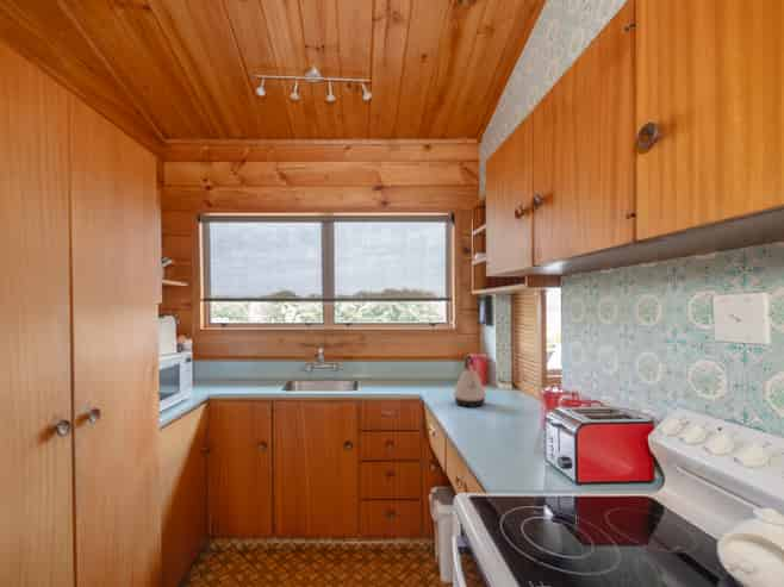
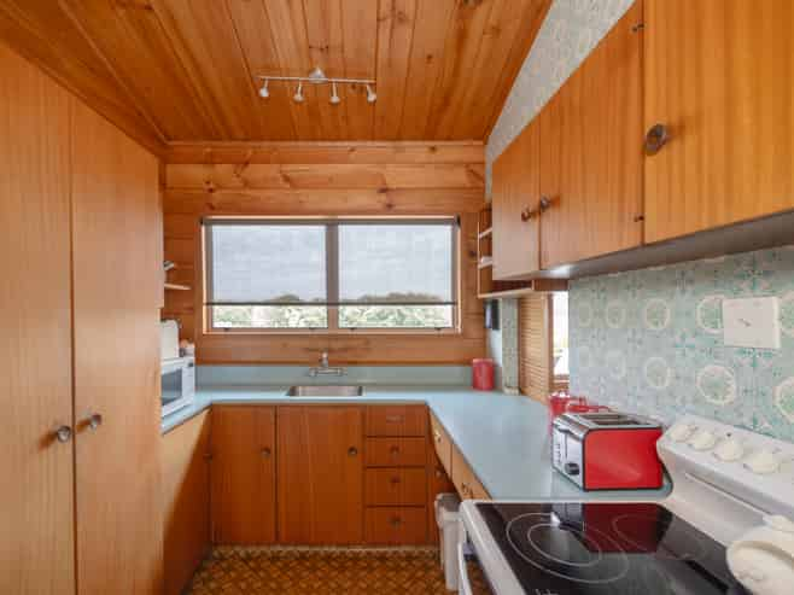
- kettle [453,354,487,408]
